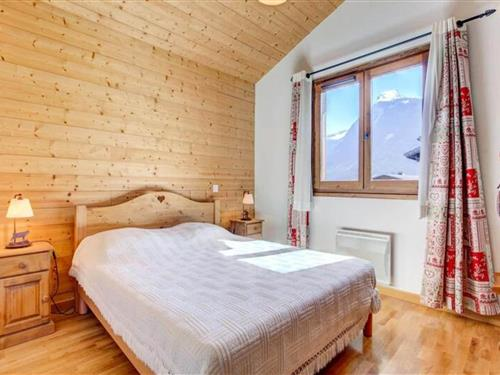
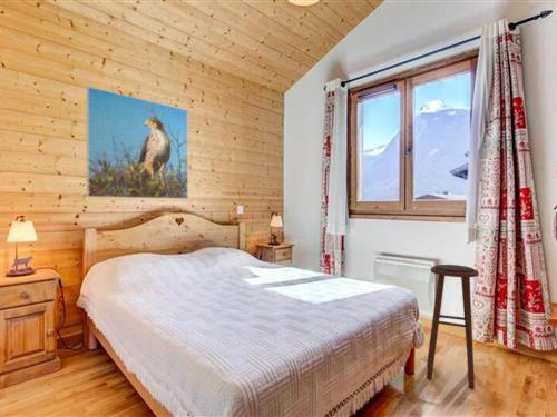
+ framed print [86,86,189,200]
+ stool [426,264,479,389]
